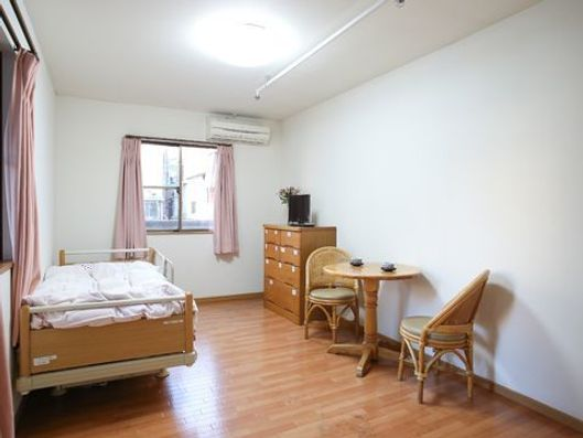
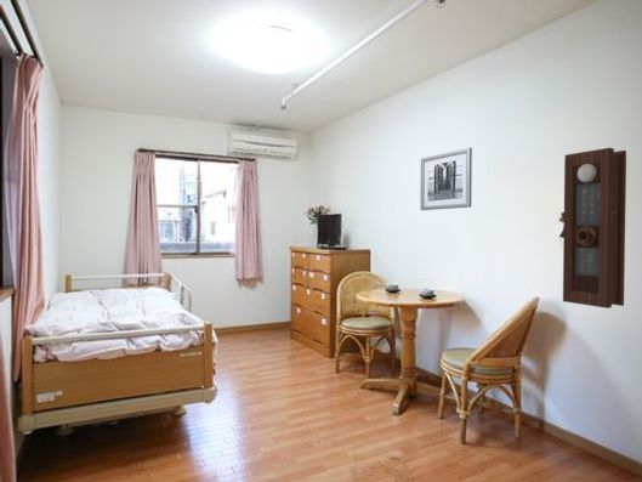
+ wall art [420,147,473,211]
+ pendulum clock [558,147,627,310]
